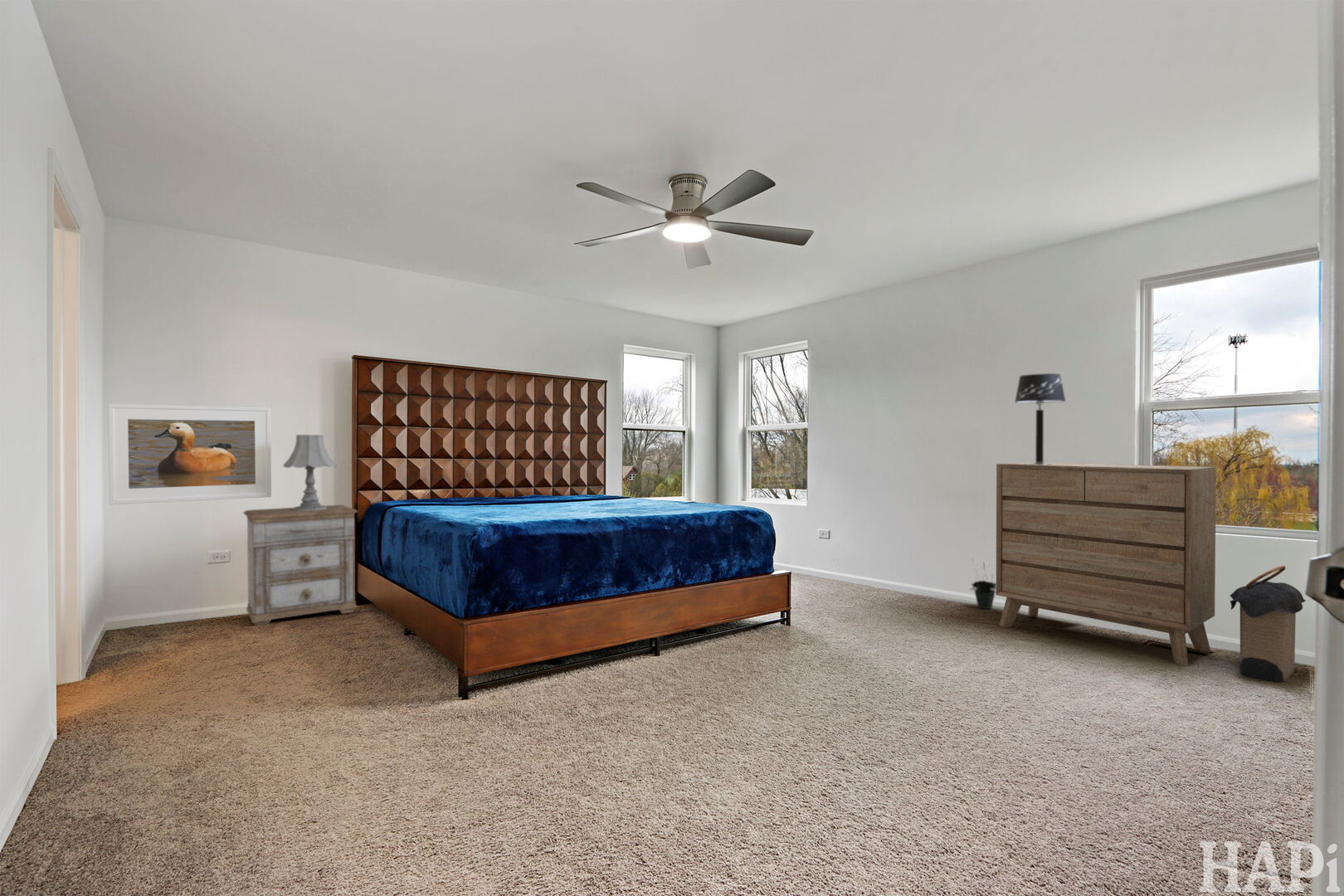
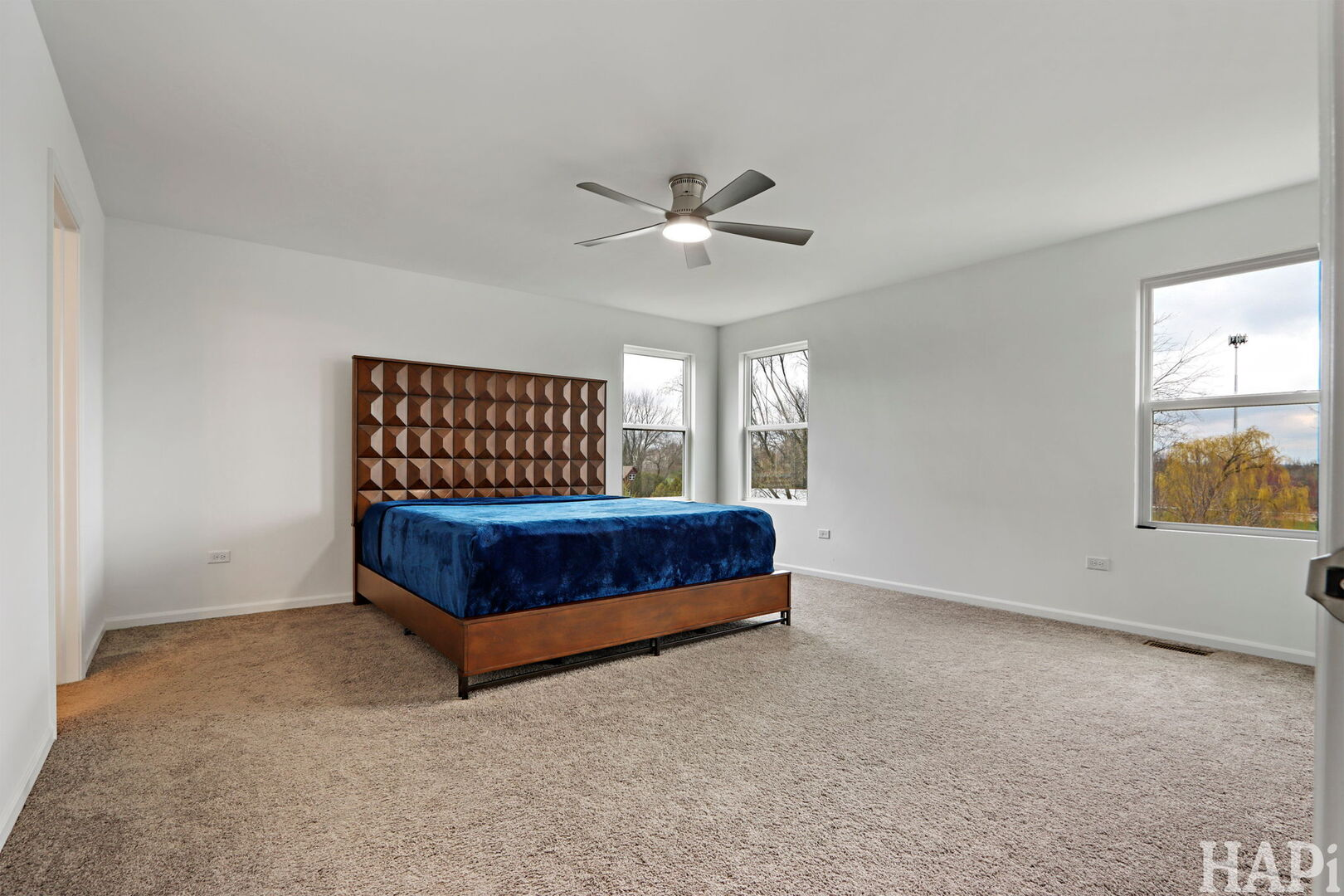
- dresser [996,461,1217,666]
- laundry hamper [1230,565,1307,684]
- potted plant [969,558,996,611]
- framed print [107,403,272,505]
- table lamp [1014,373,1067,465]
- nightstand [242,504,358,626]
- table lamp [282,434,338,510]
